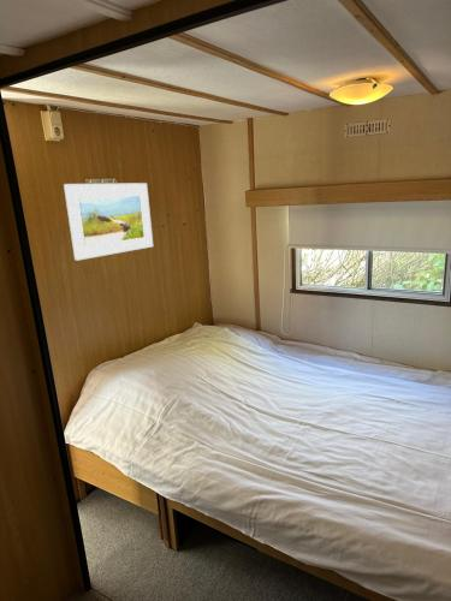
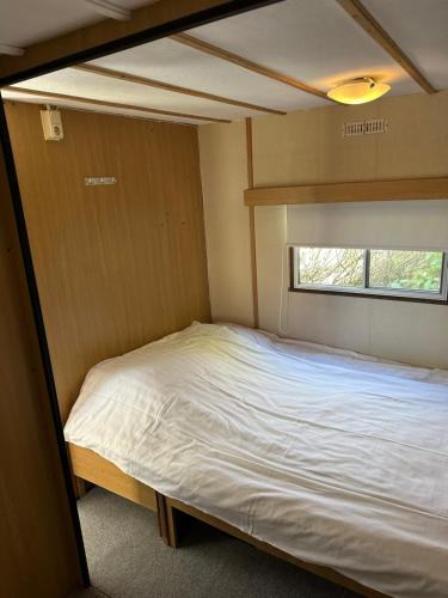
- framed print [63,182,154,262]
